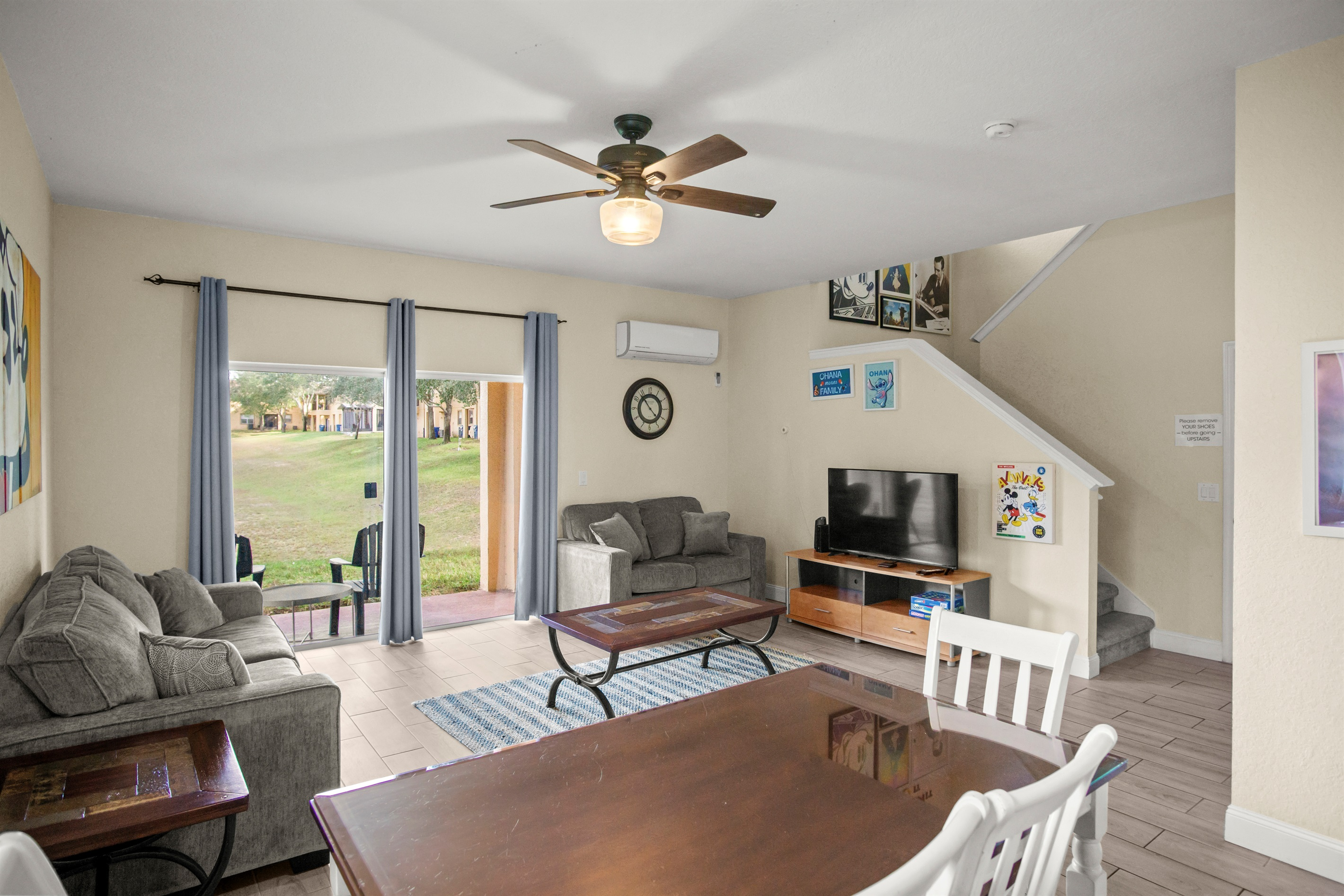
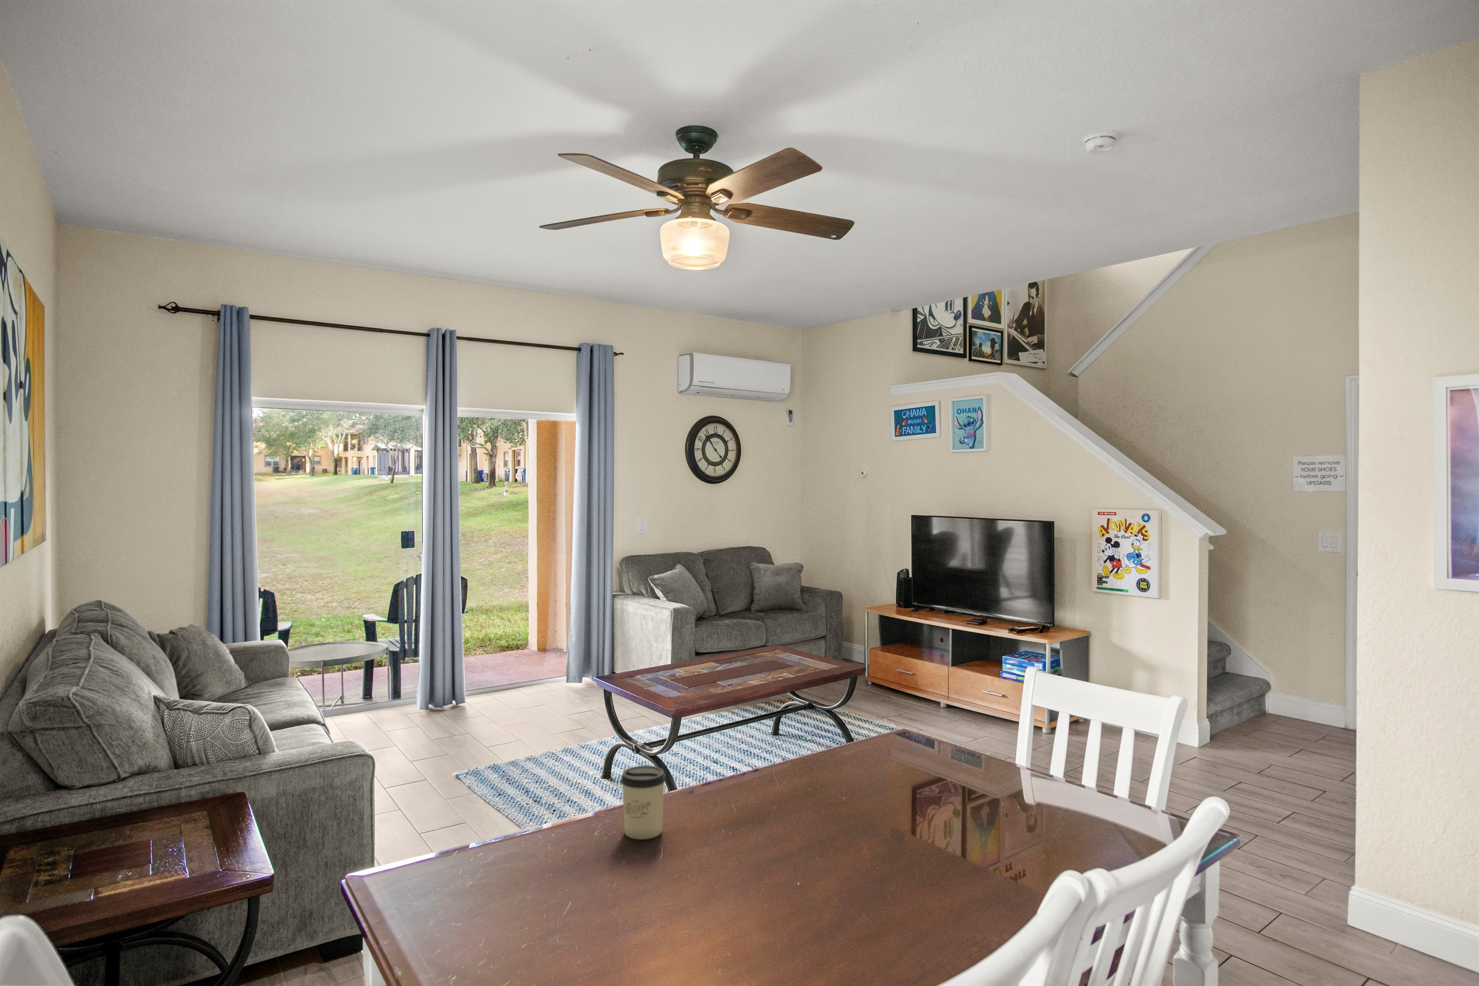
+ cup [620,765,667,840]
